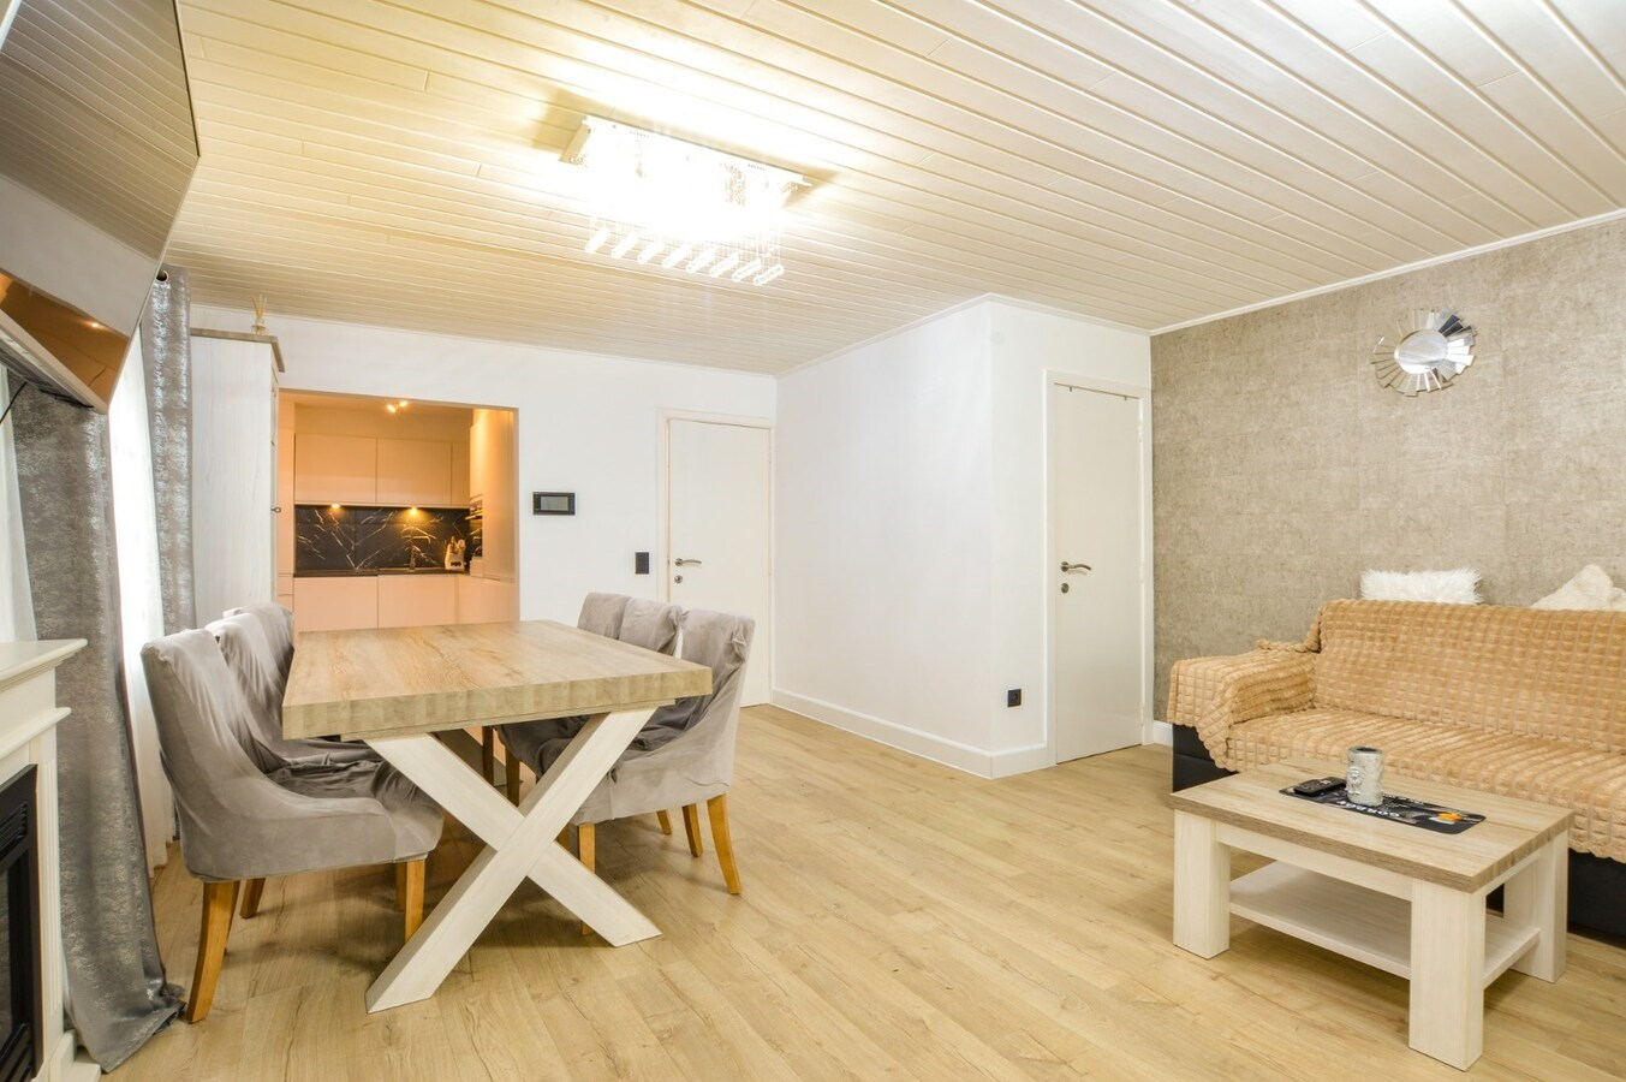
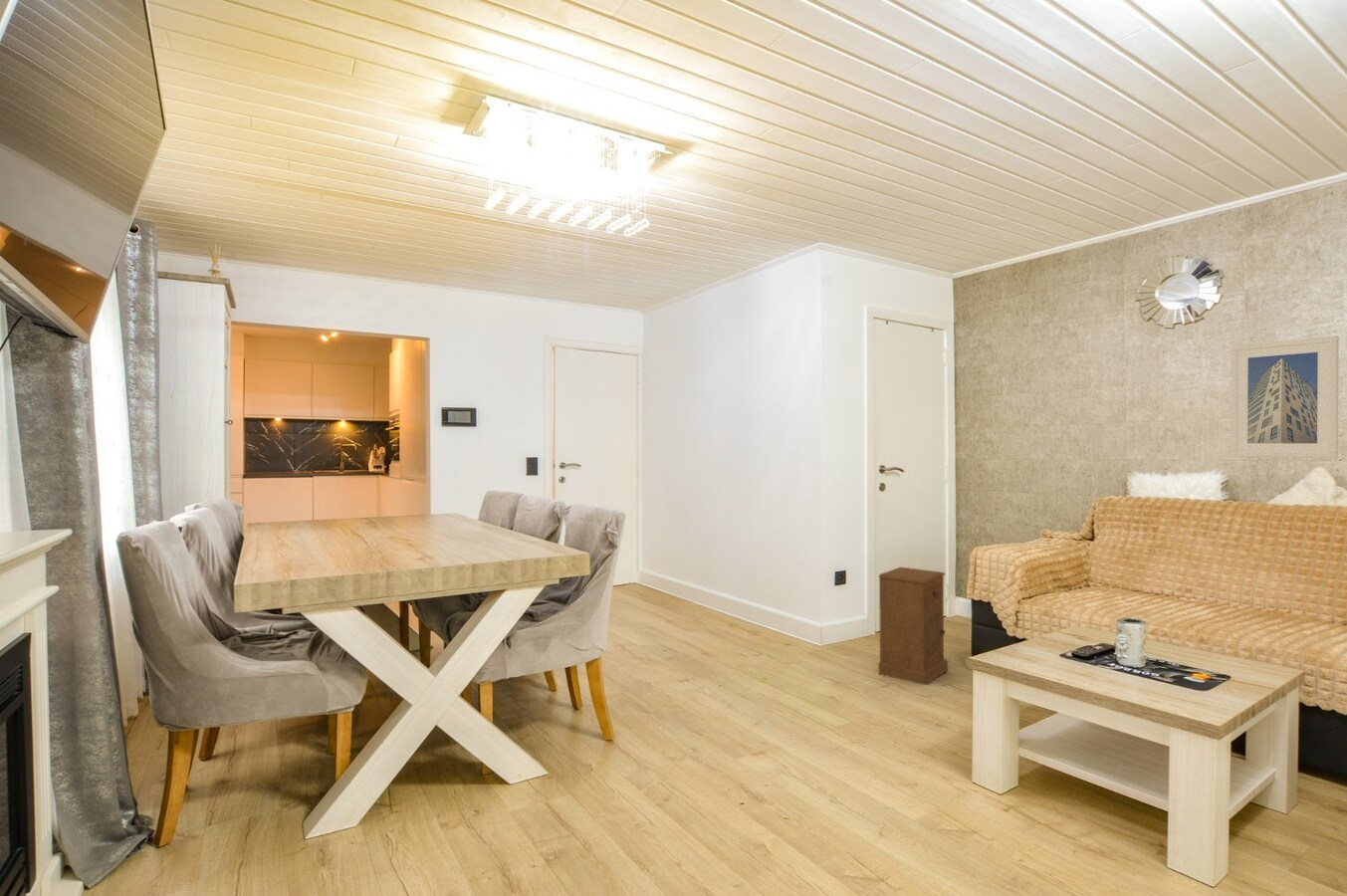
+ nightstand [877,565,949,686]
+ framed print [1230,335,1340,459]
